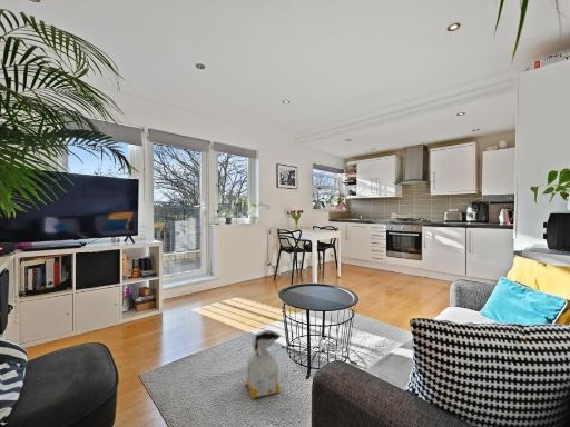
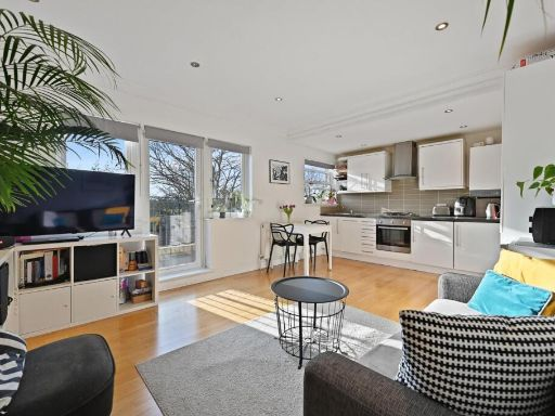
- bag [244,329,282,400]
